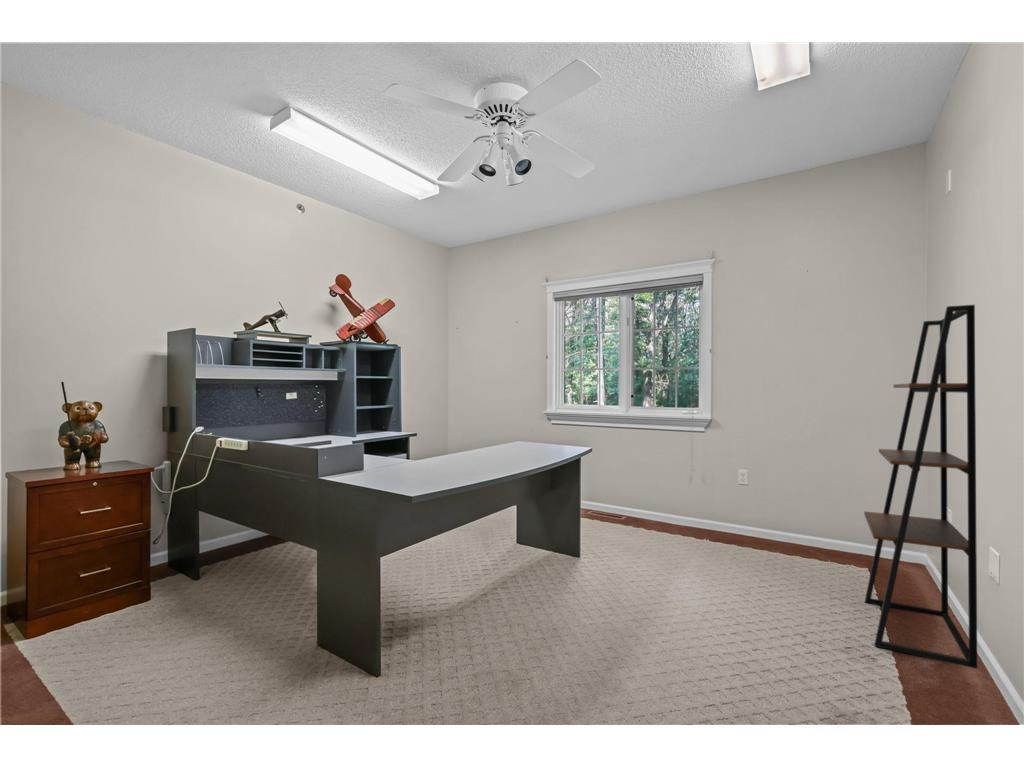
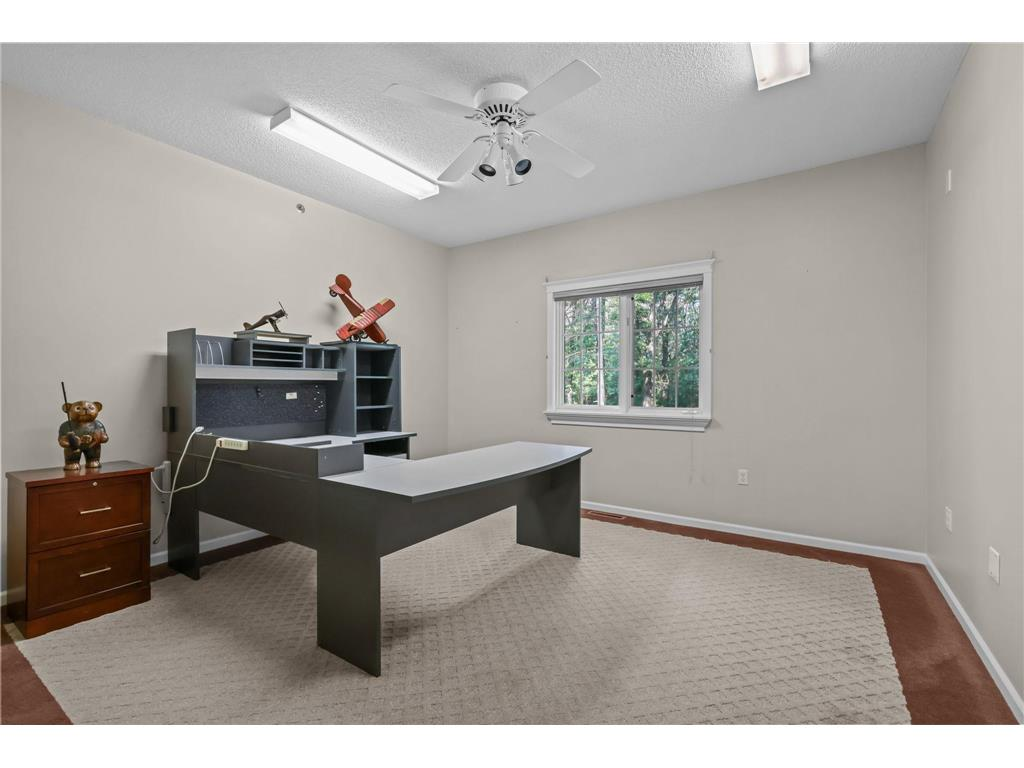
- shelving unit [863,304,978,669]
